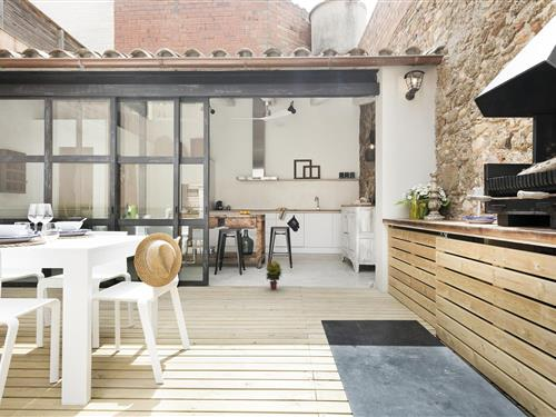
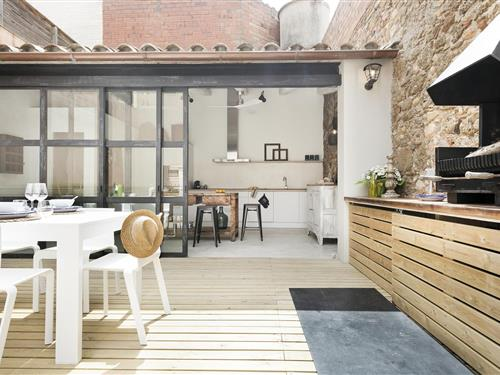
- potted plant [265,259,284,290]
